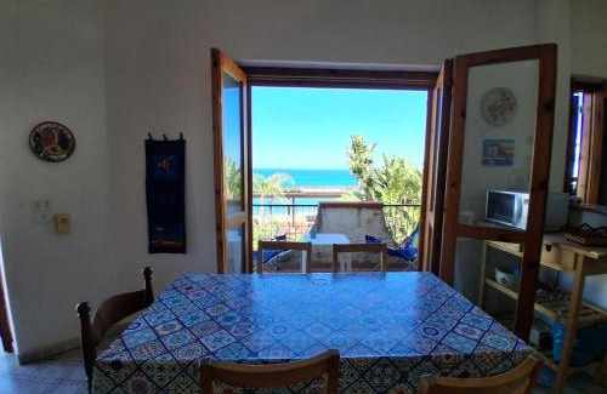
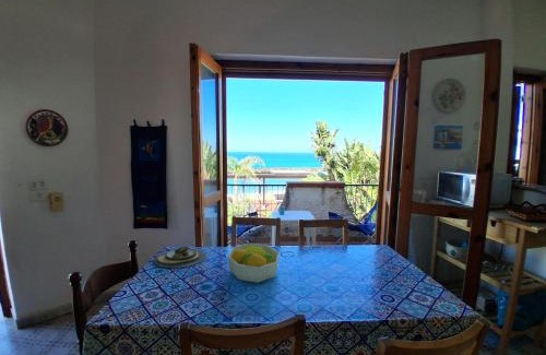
+ plate [153,246,207,269]
+ fruit bowl [226,242,281,284]
